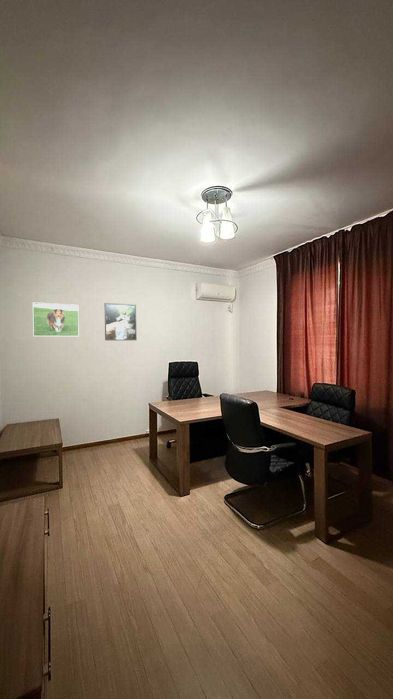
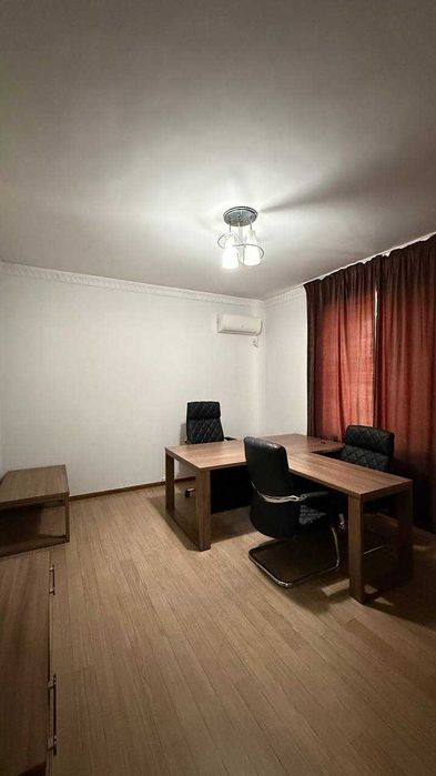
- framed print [32,301,80,337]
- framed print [104,302,137,341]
